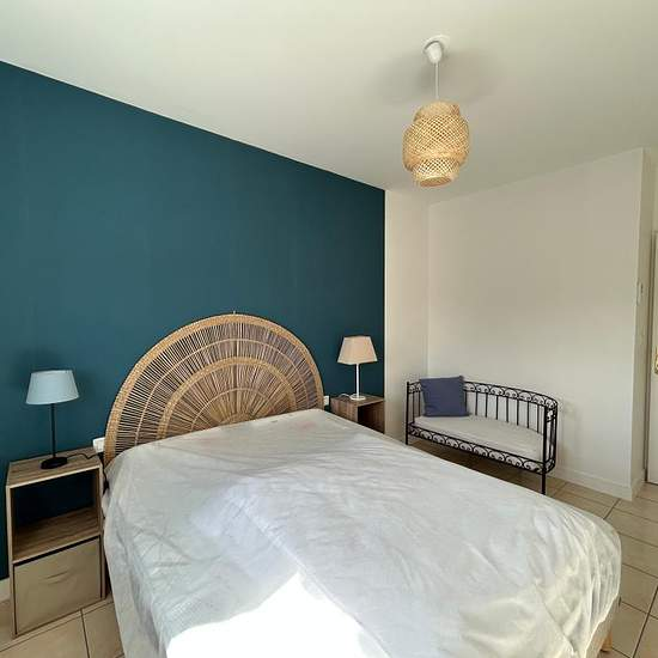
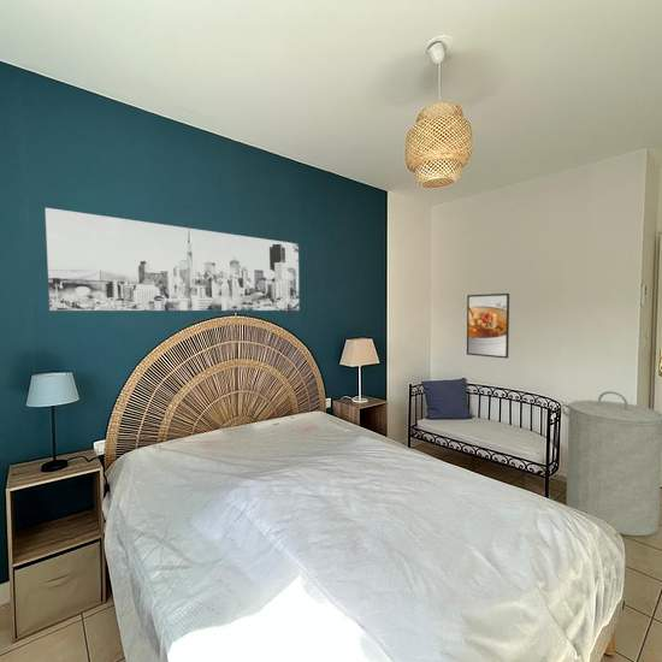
+ laundry hamper [560,390,662,537]
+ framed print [466,292,510,359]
+ wall art [45,207,300,312]
